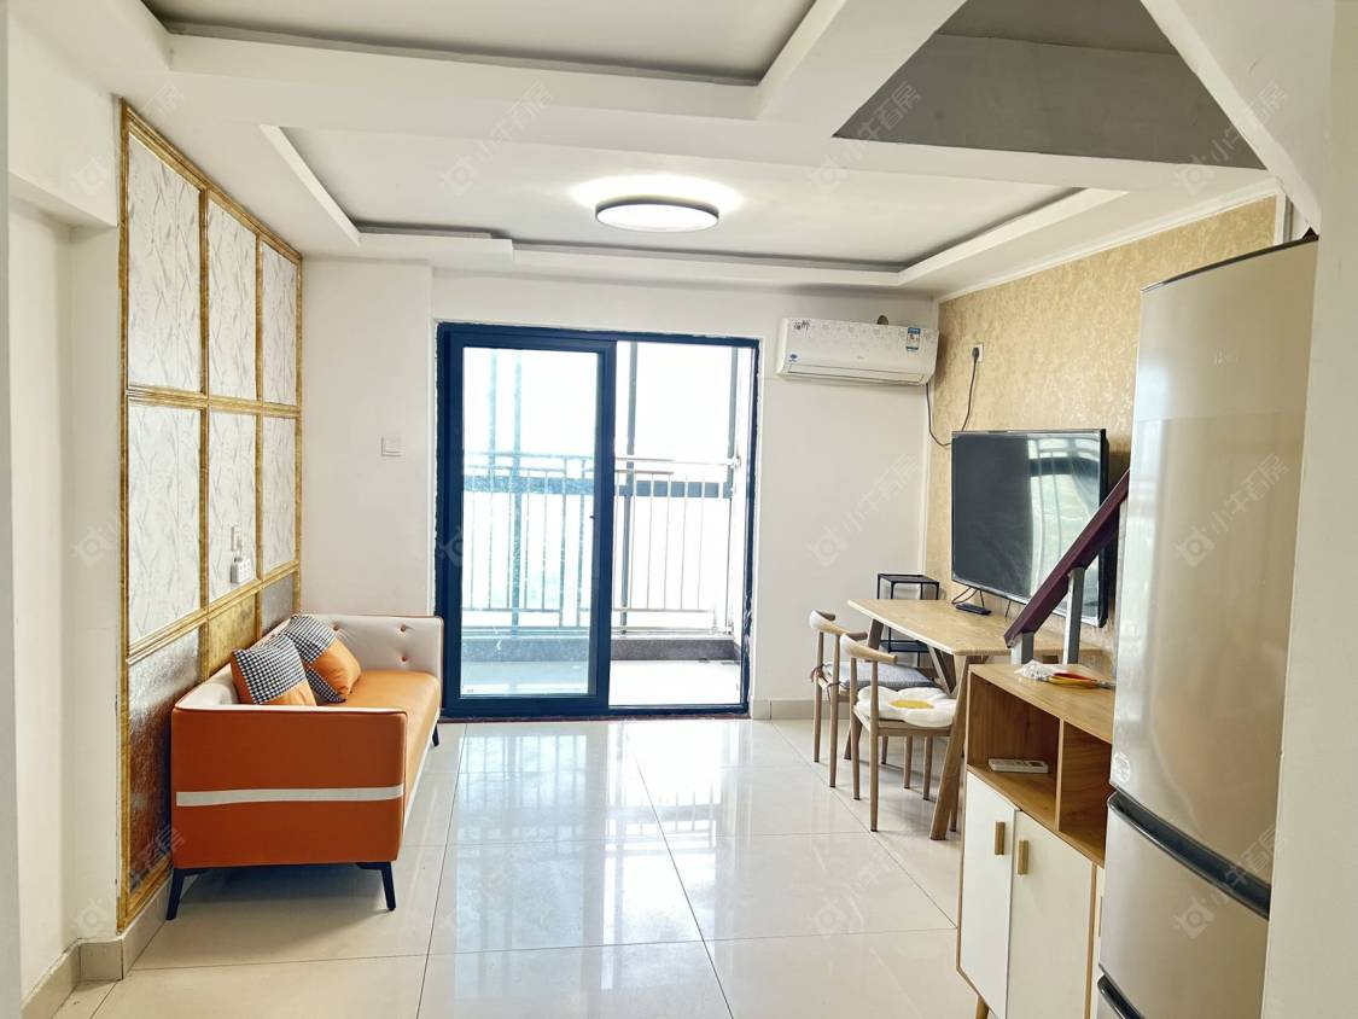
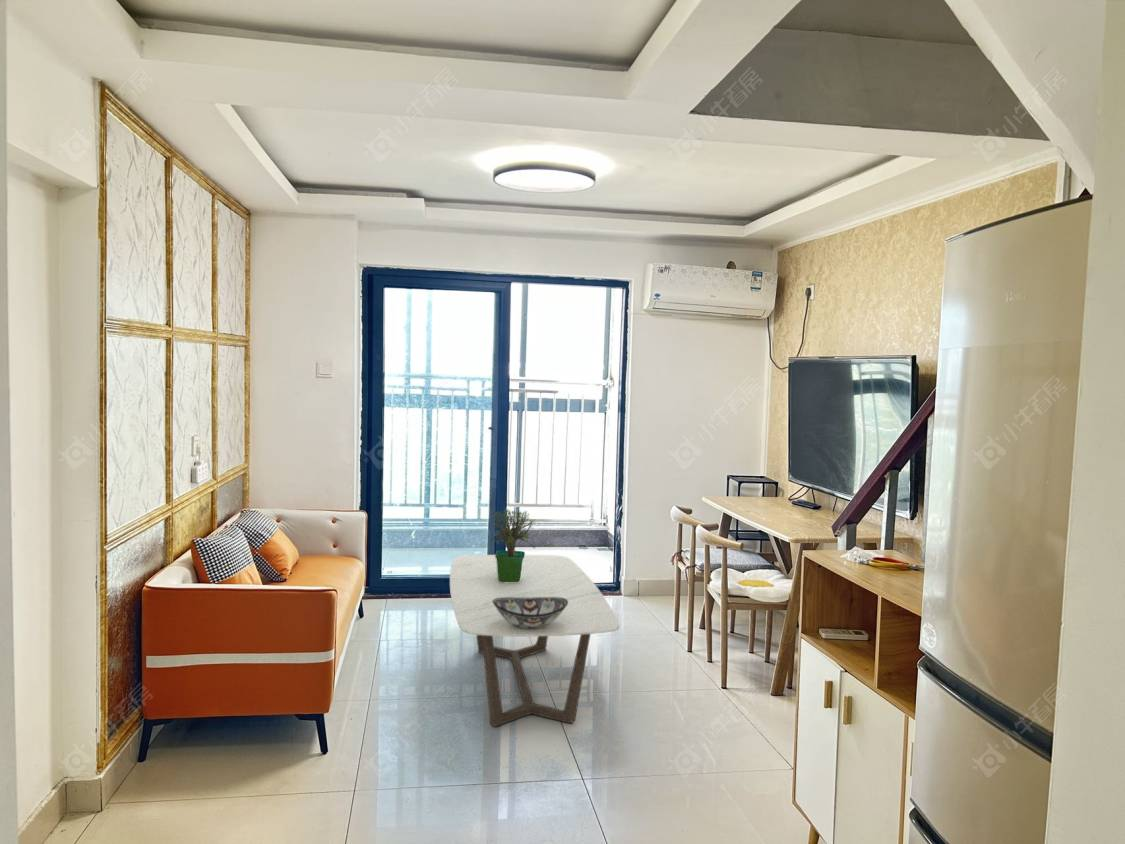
+ coffee table [449,554,620,728]
+ potted plant [491,508,539,582]
+ ceramic bowl [493,597,568,629]
